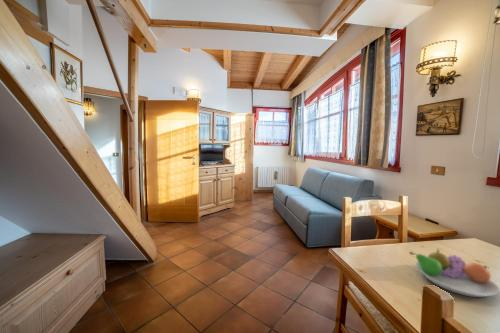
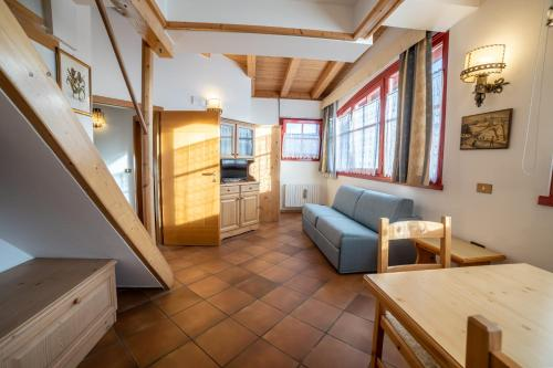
- fruit bowl [408,248,500,298]
